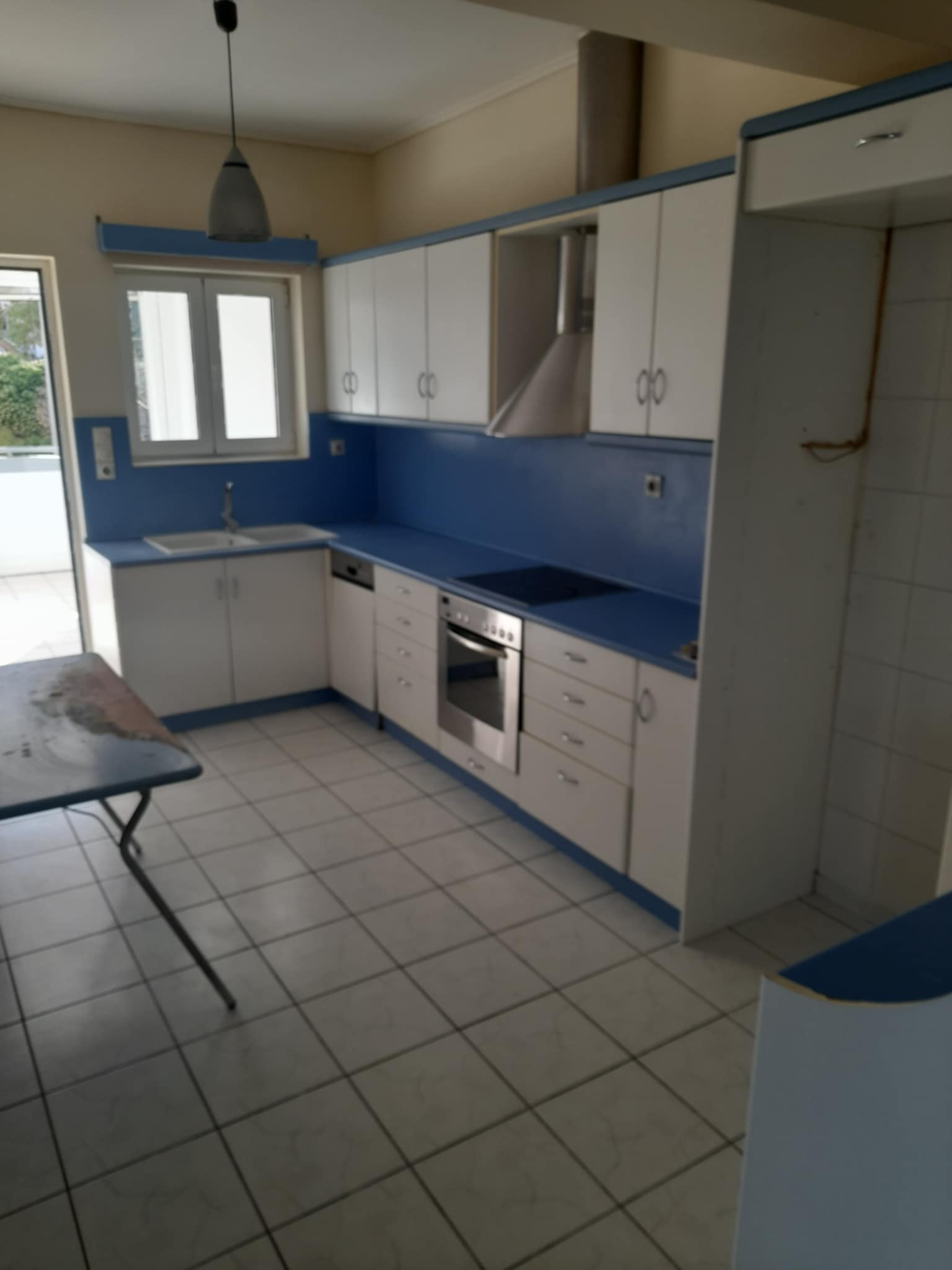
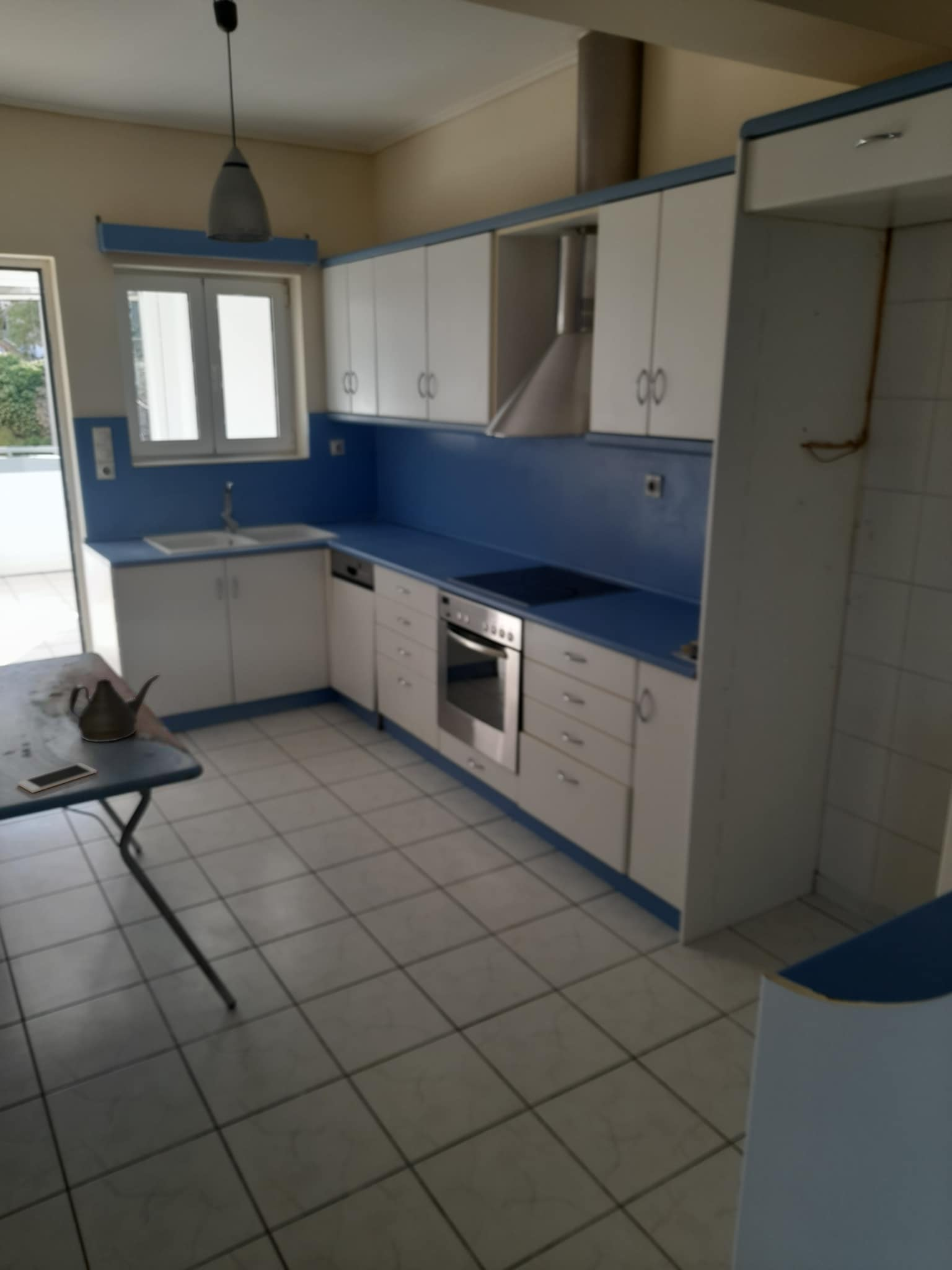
+ teapot [69,674,161,743]
+ cell phone [17,762,97,794]
